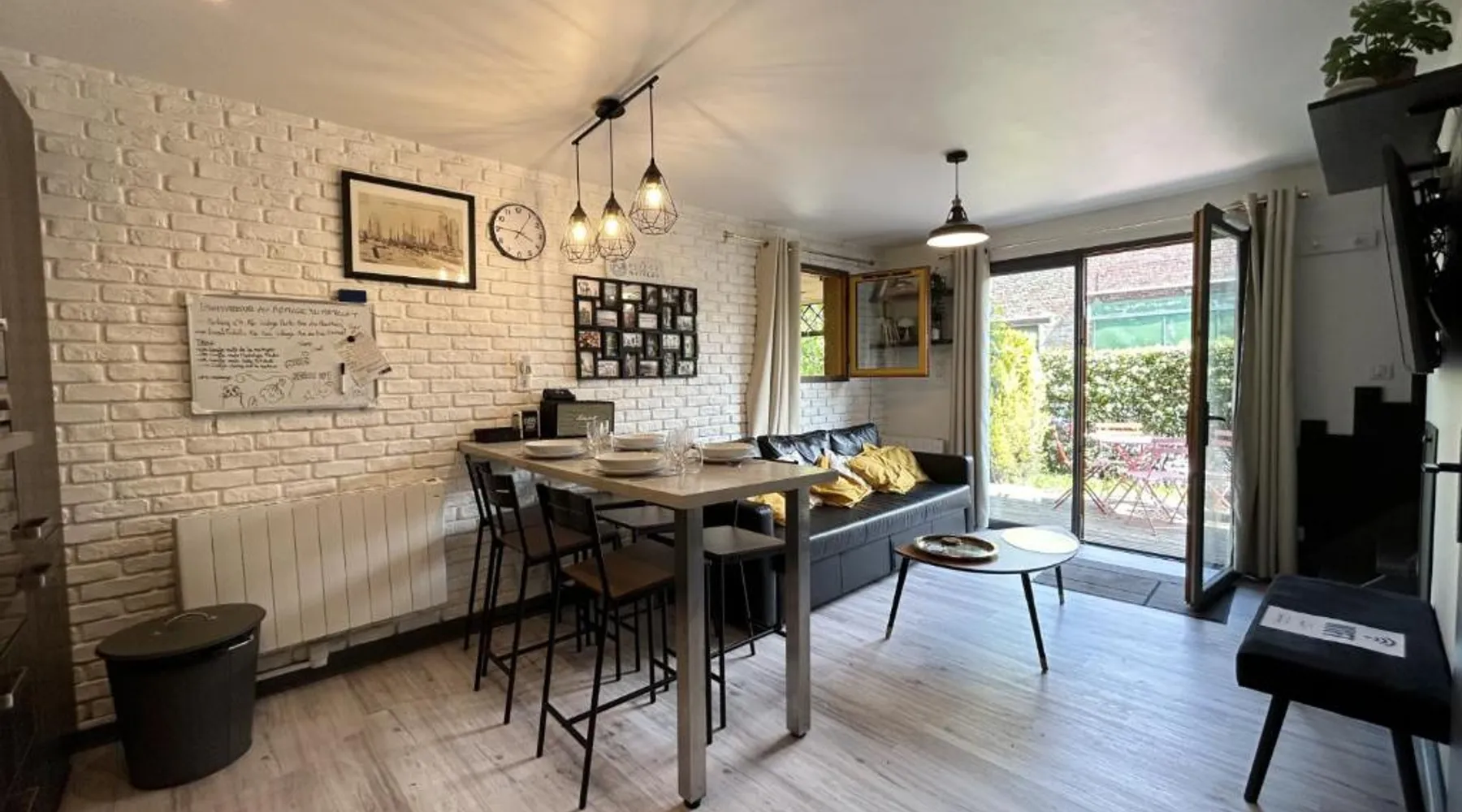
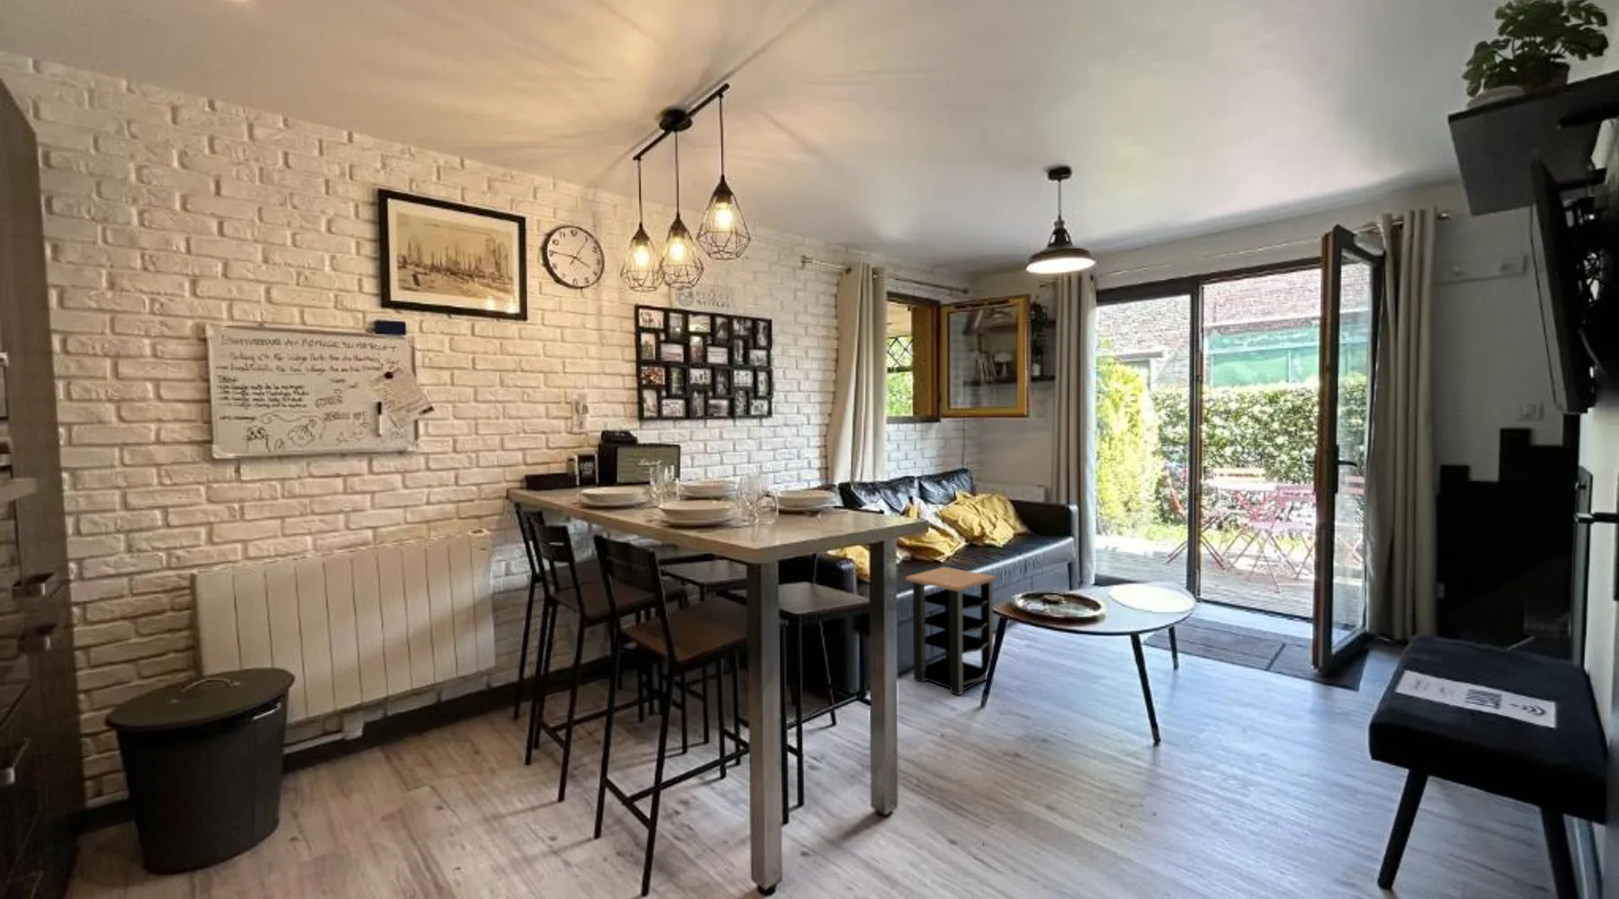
+ side table [905,567,997,695]
